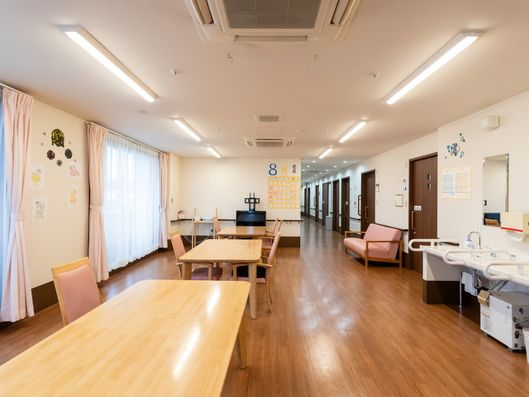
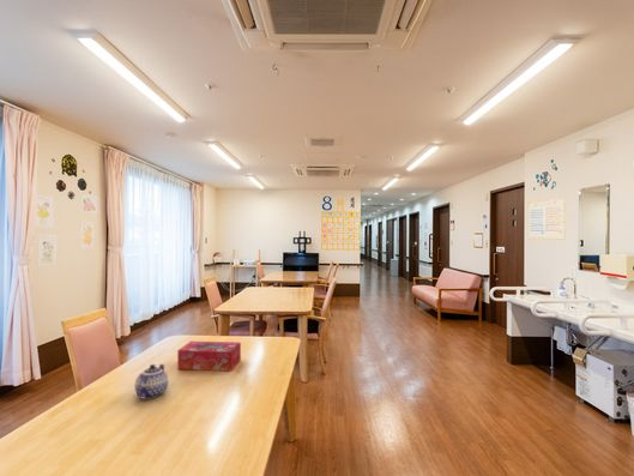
+ tissue box [176,341,242,372]
+ teapot [134,363,169,400]
